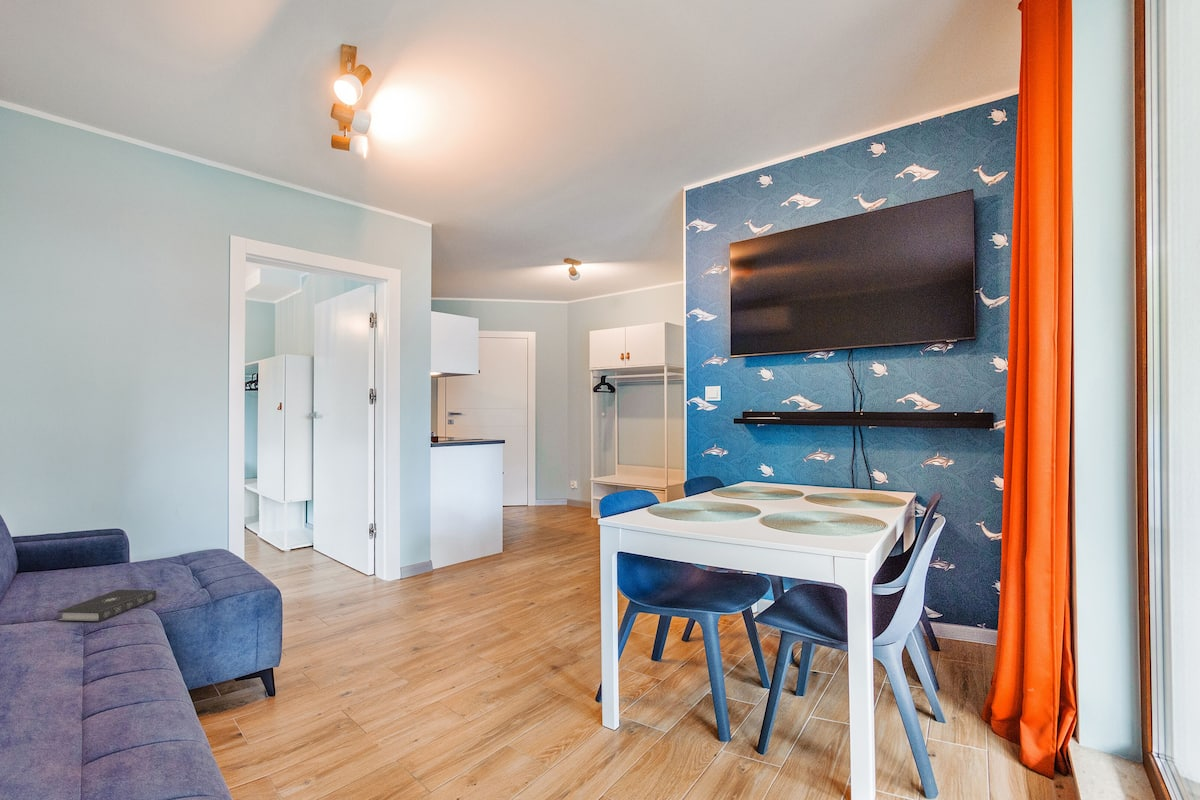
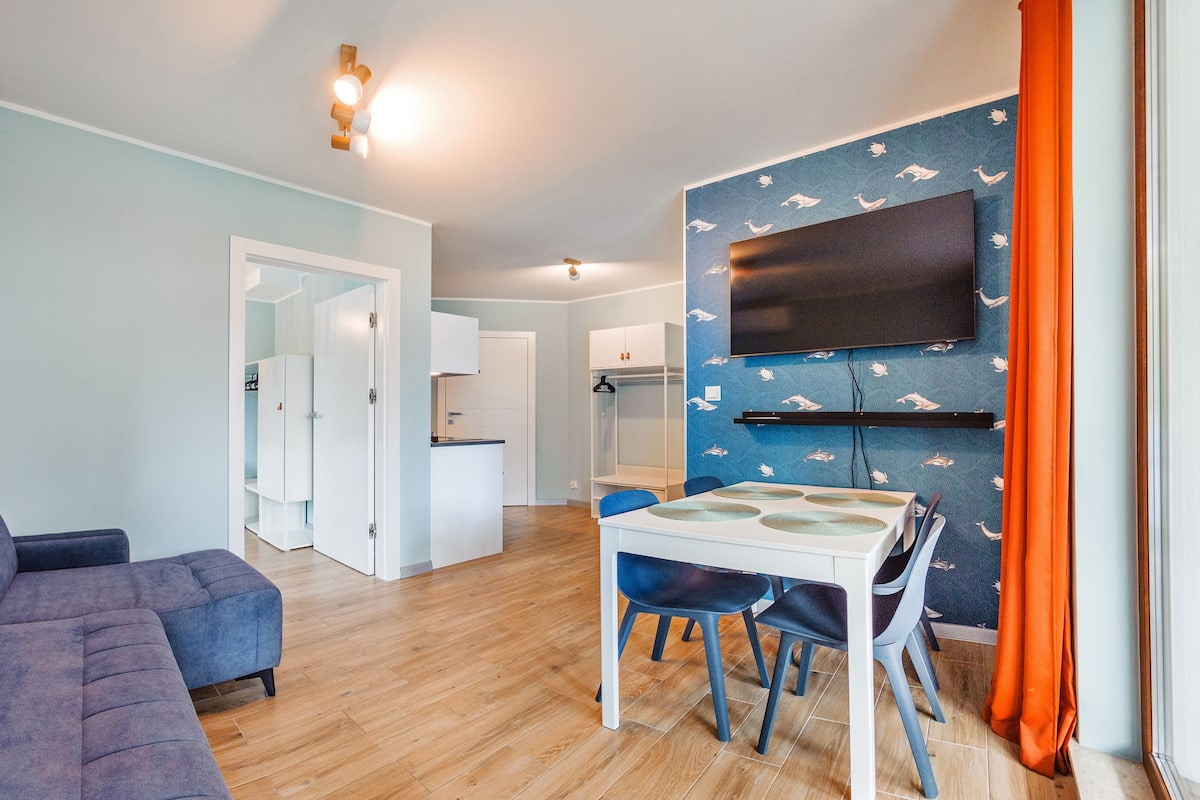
- book [56,589,157,623]
